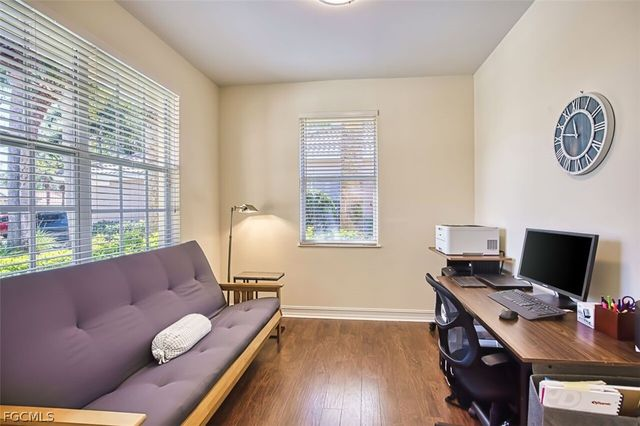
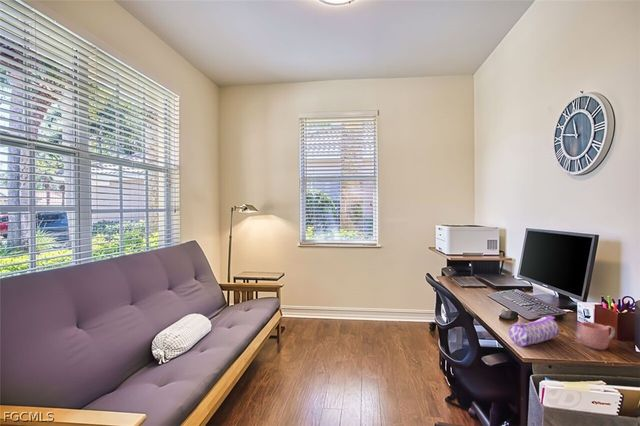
+ pencil case [508,315,560,347]
+ mug [580,321,616,351]
